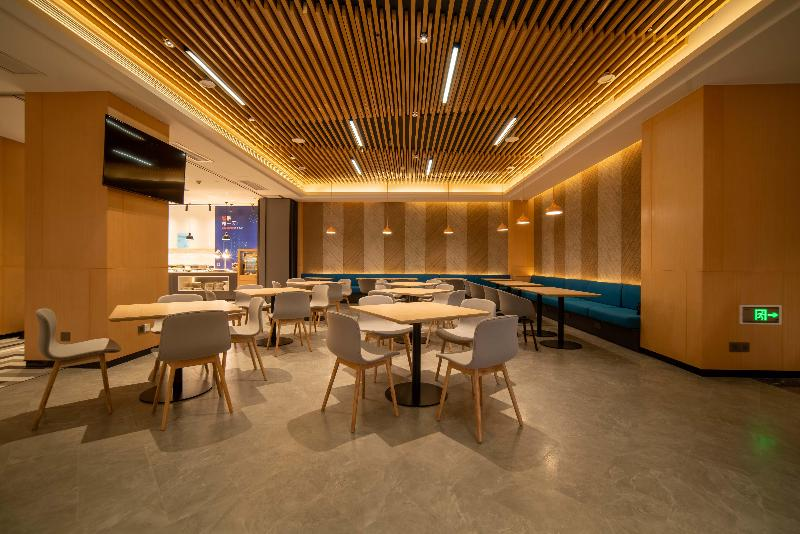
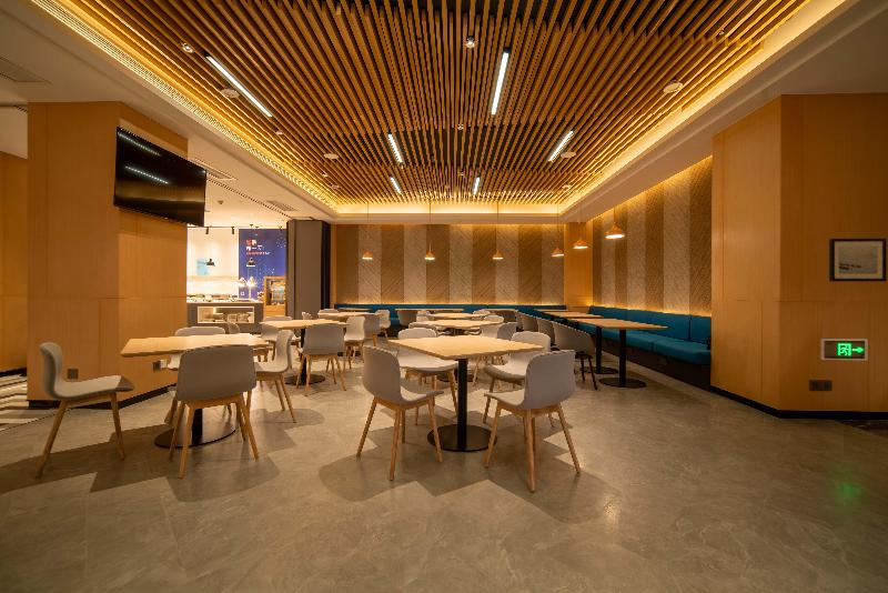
+ wall art [828,238,888,282]
